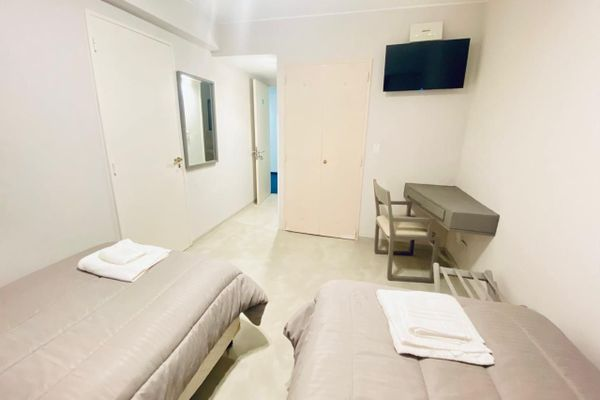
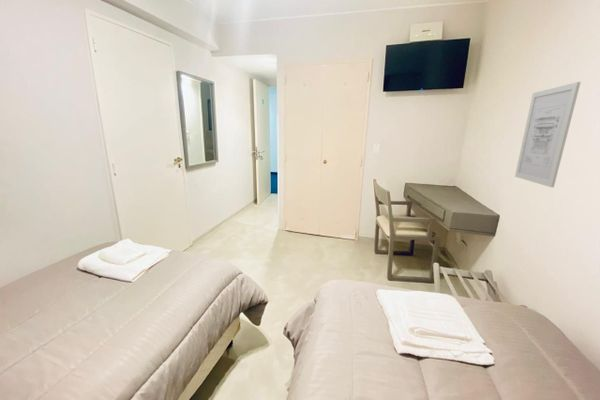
+ wall art [514,81,582,188]
